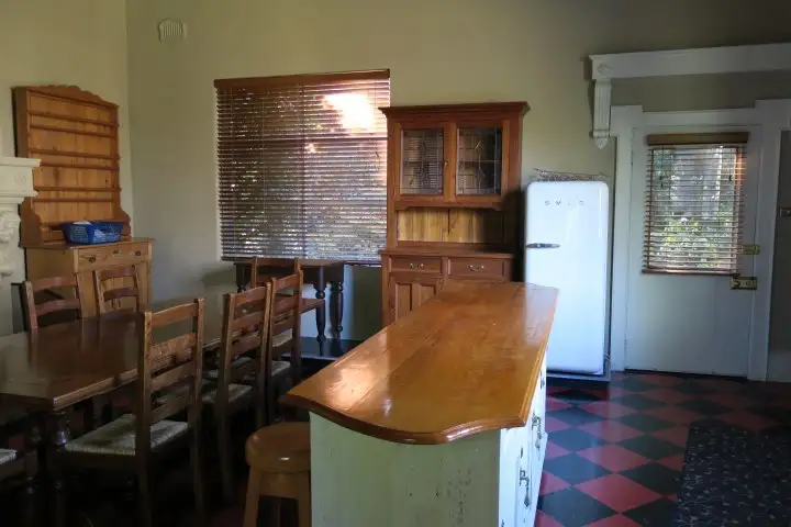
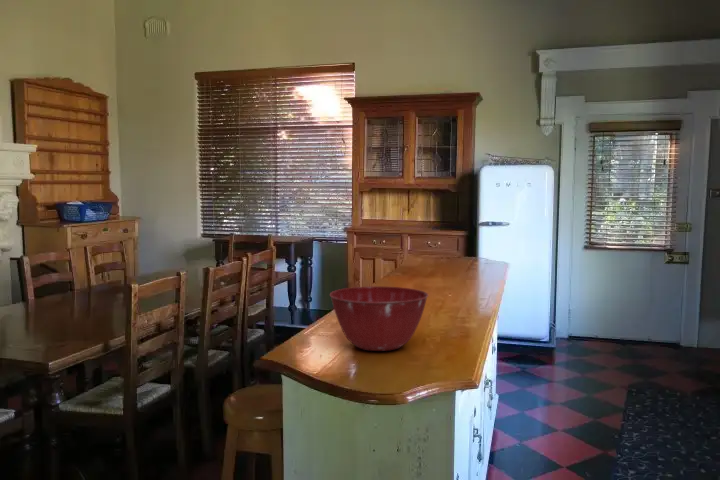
+ mixing bowl [329,285,429,352]
